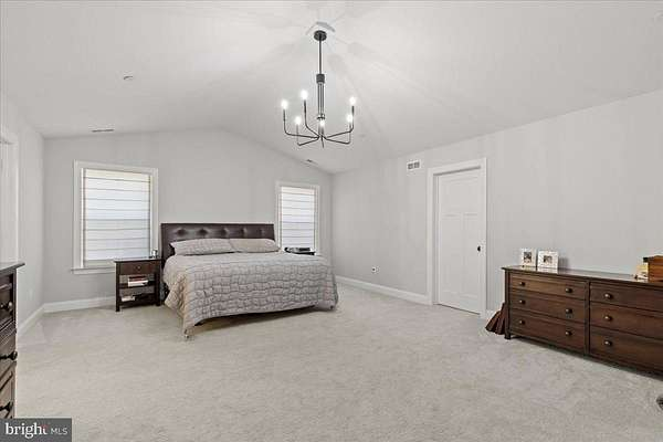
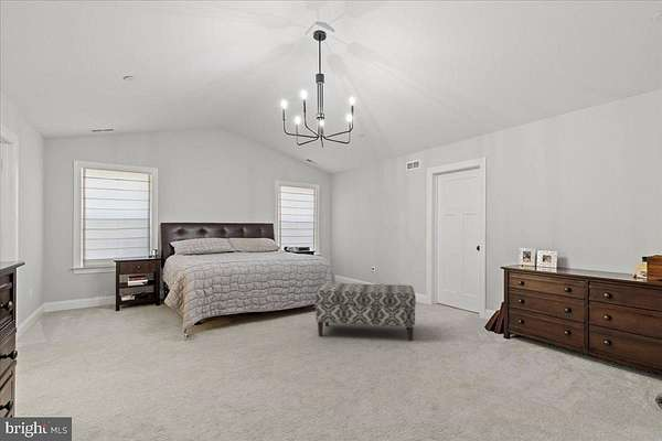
+ bench [314,281,417,342]
